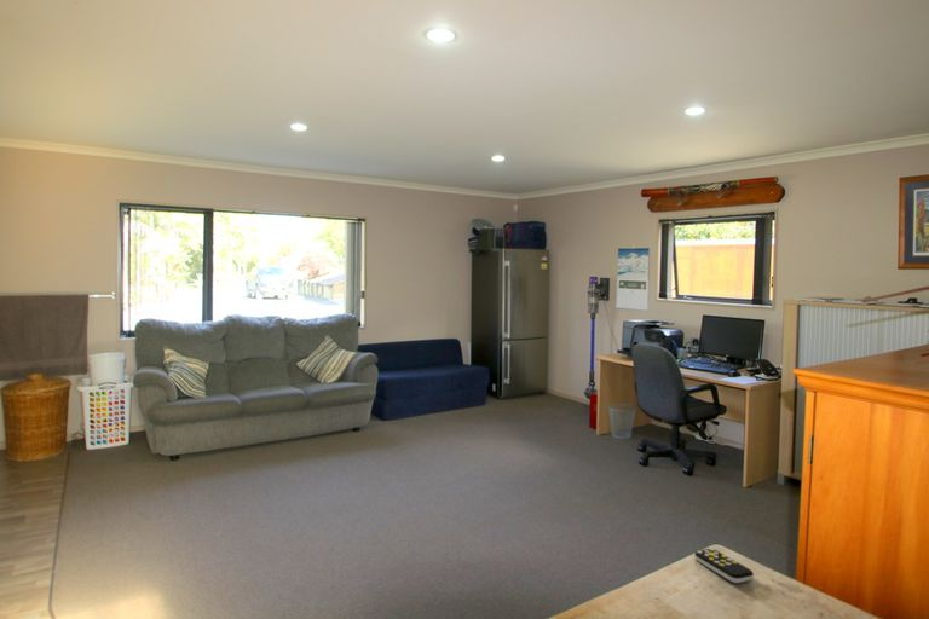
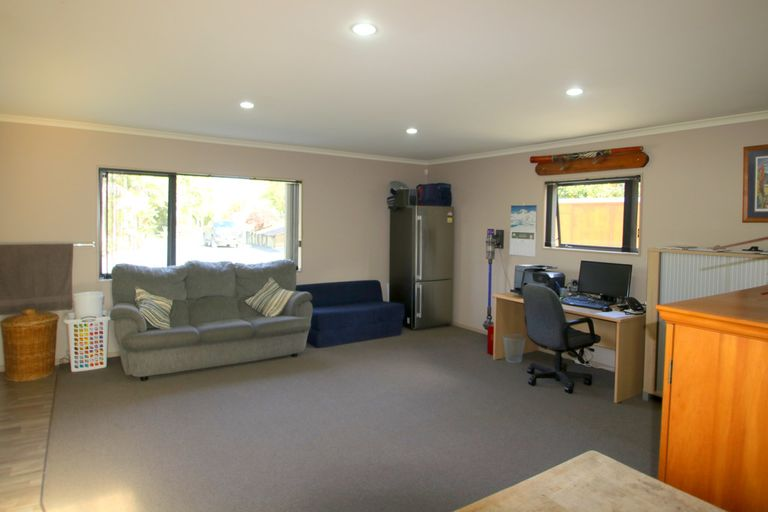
- remote control [693,548,755,584]
